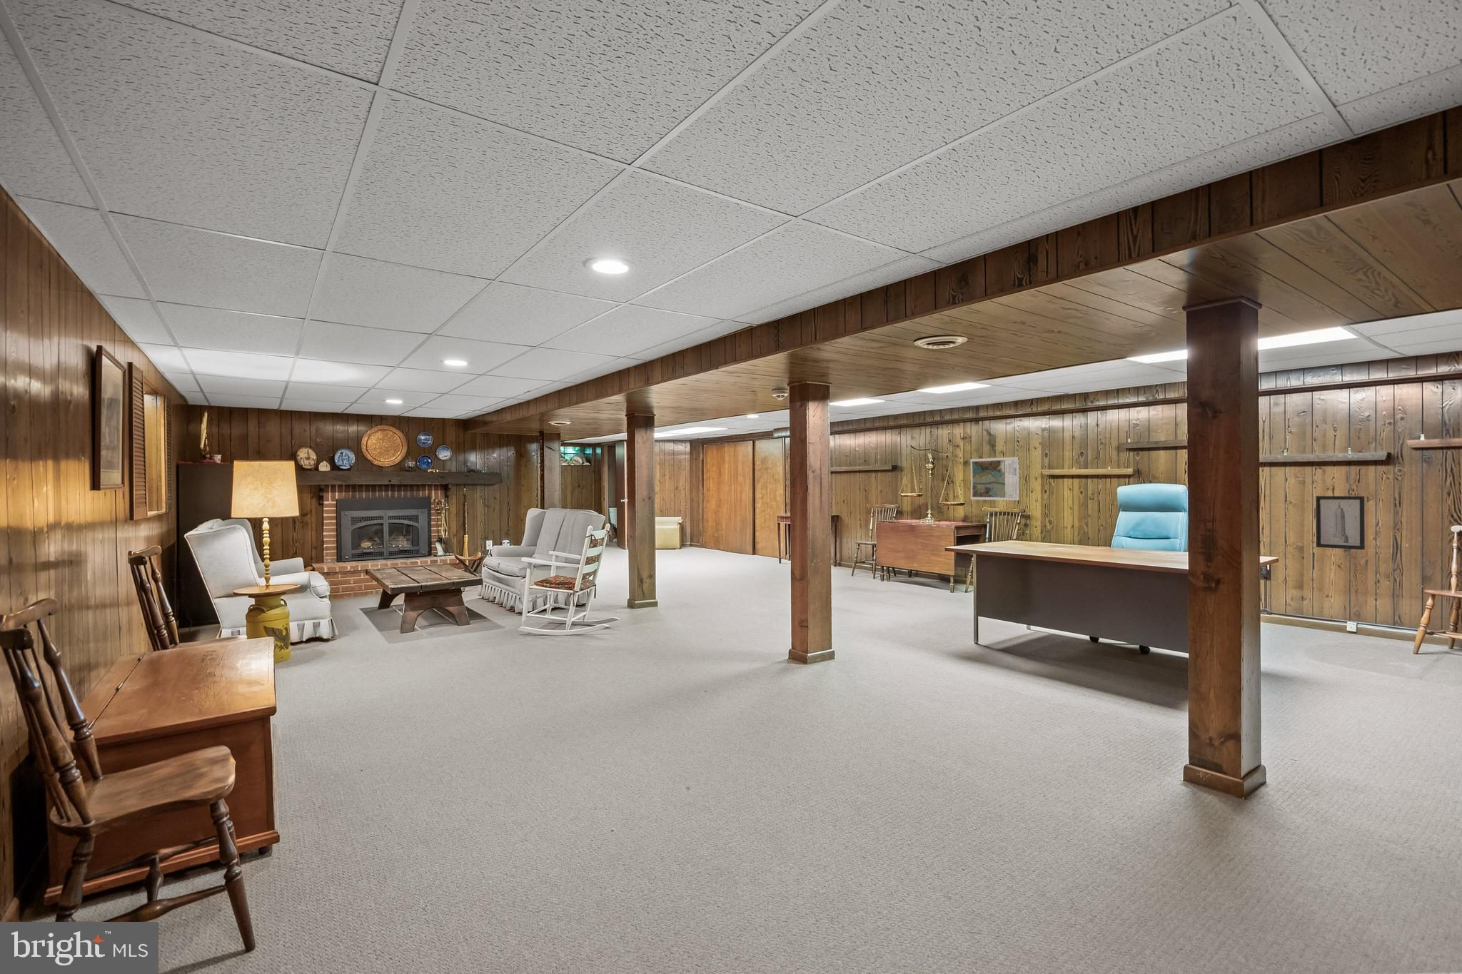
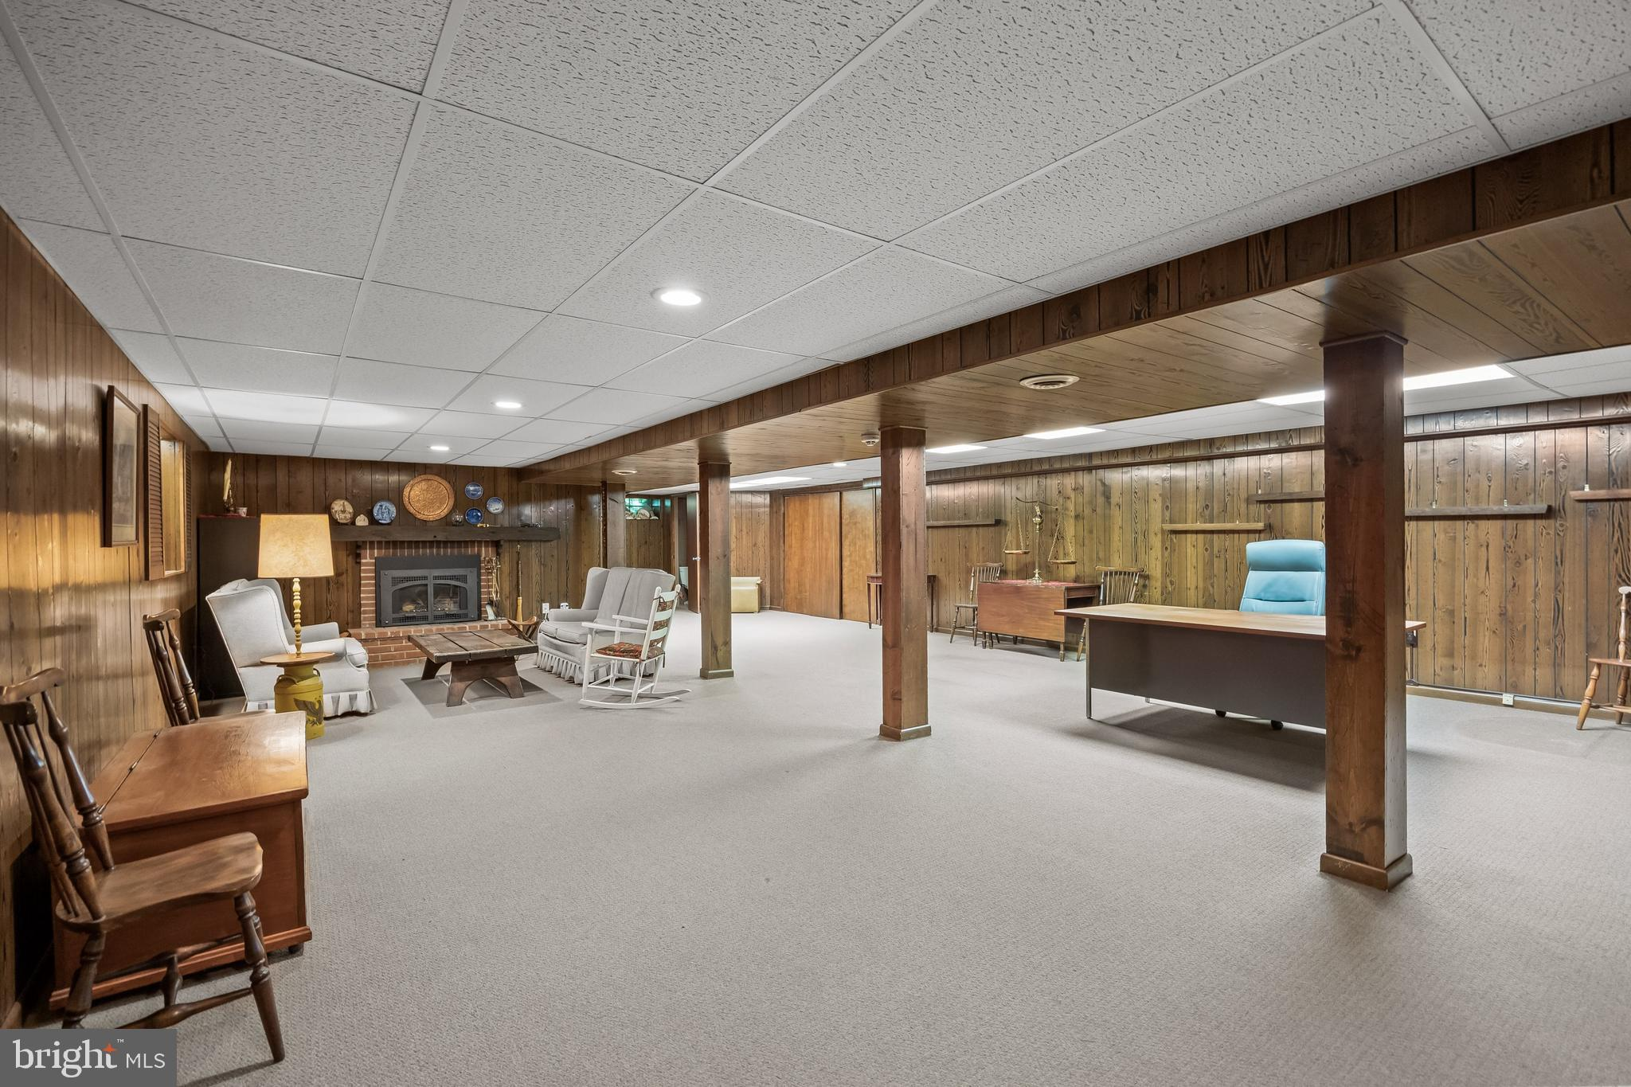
- wall art [1315,496,1365,551]
- map [970,457,1020,501]
